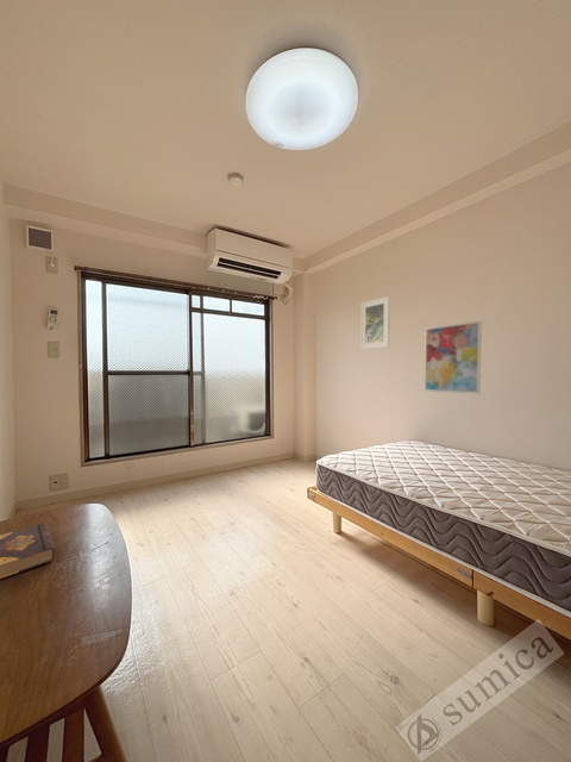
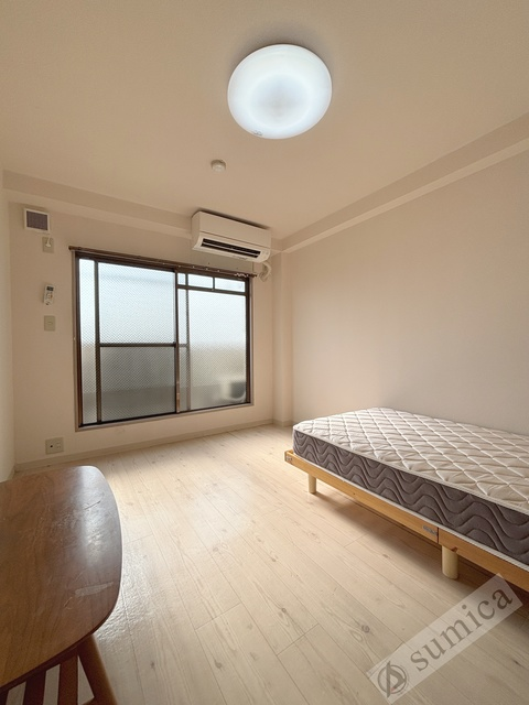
- book [0,521,56,580]
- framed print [359,295,391,350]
- wall art [423,320,483,395]
